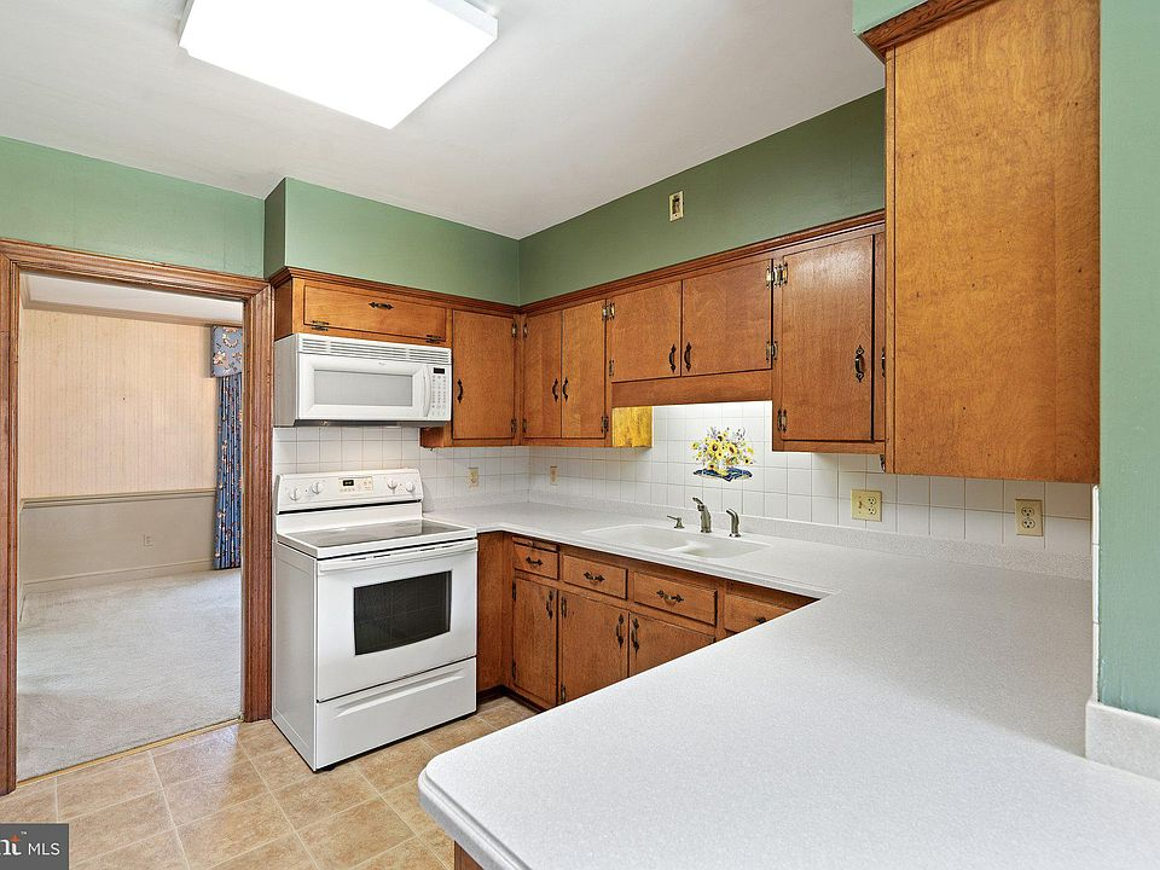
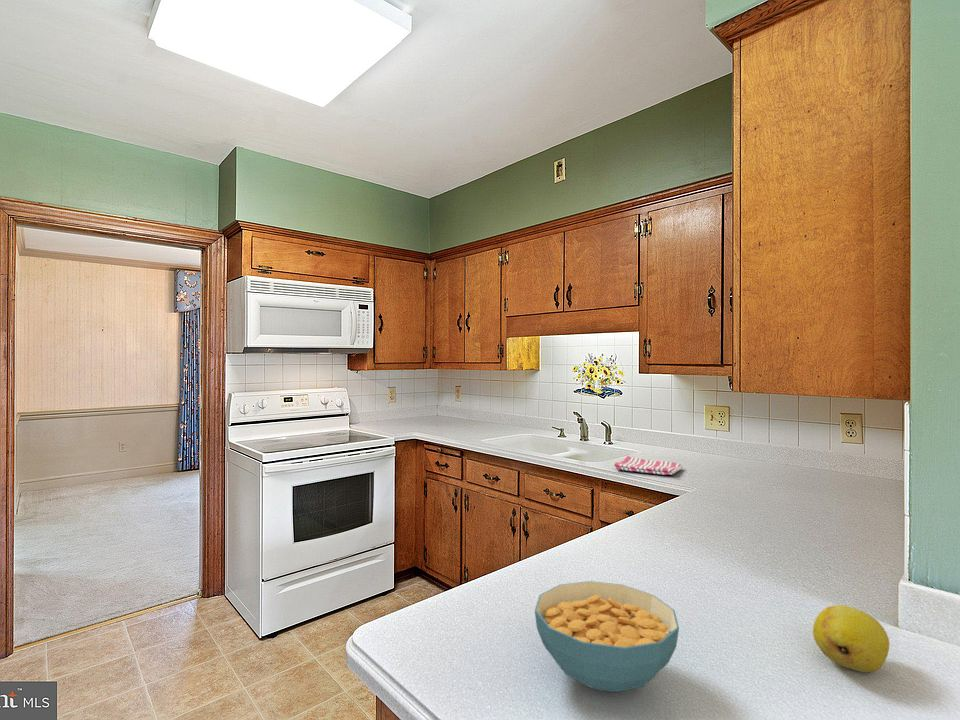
+ cereal bowl [534,580,680,693]
+ dish towel [613,455,683,476]
+ fruit [812,604,891,673]
